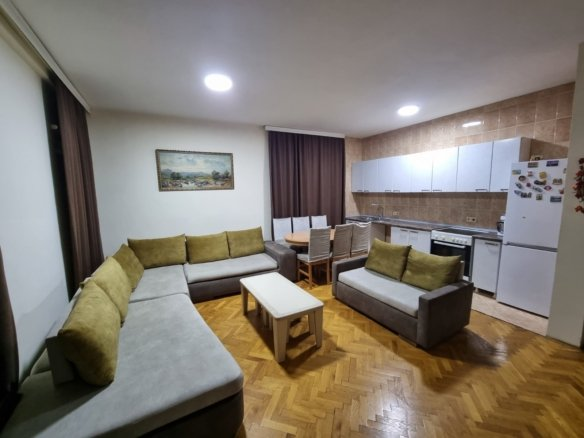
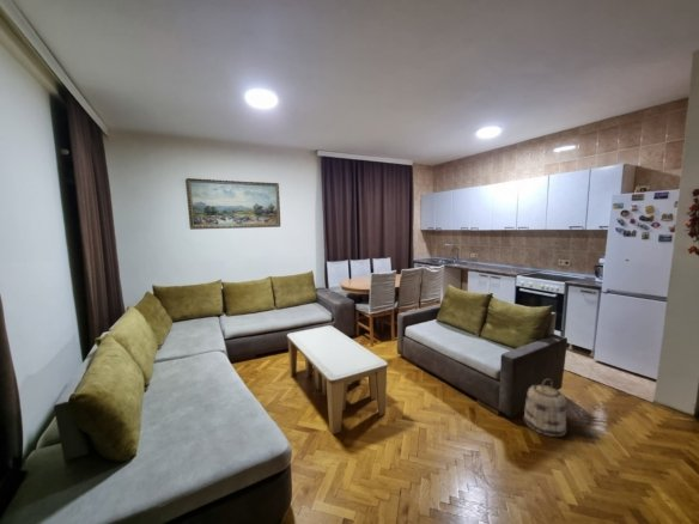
+ basket [523,378,567,438]
